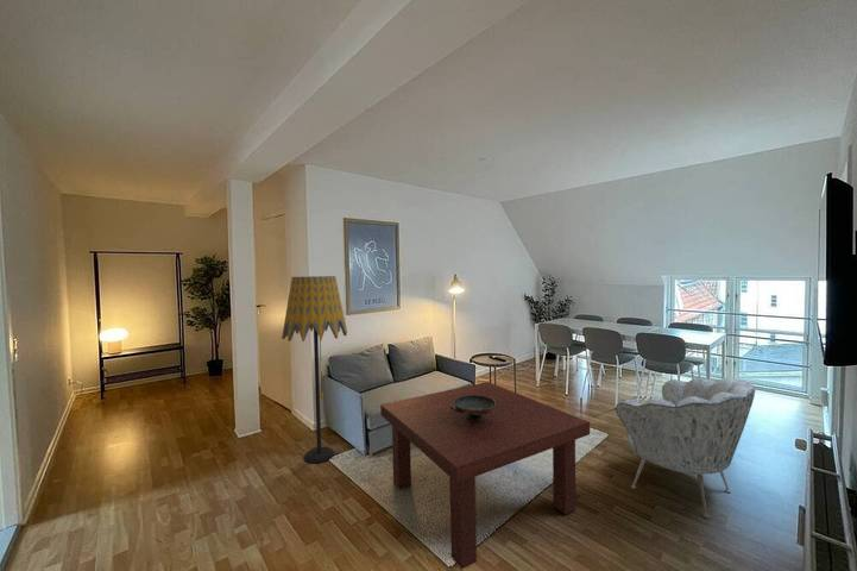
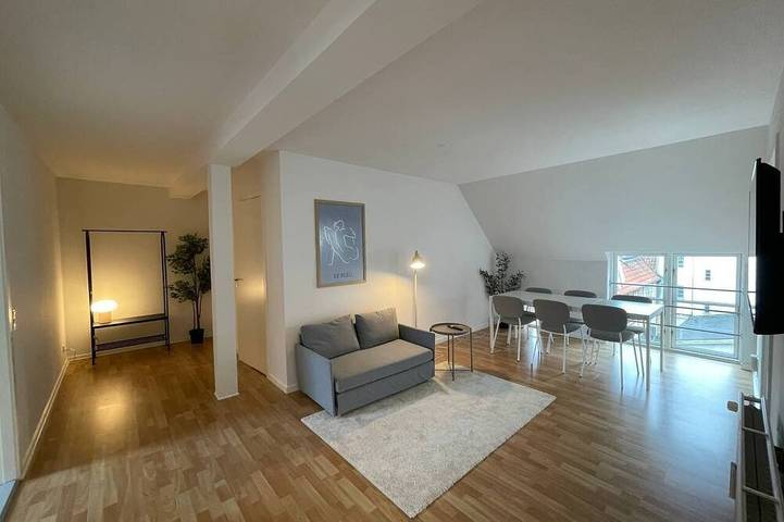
- floor lamp [281,275,348,464]
- armchair [615,377,757,520]
- decorative bowl [450,395,498,422]
- coffee table [379,381,591,570]
